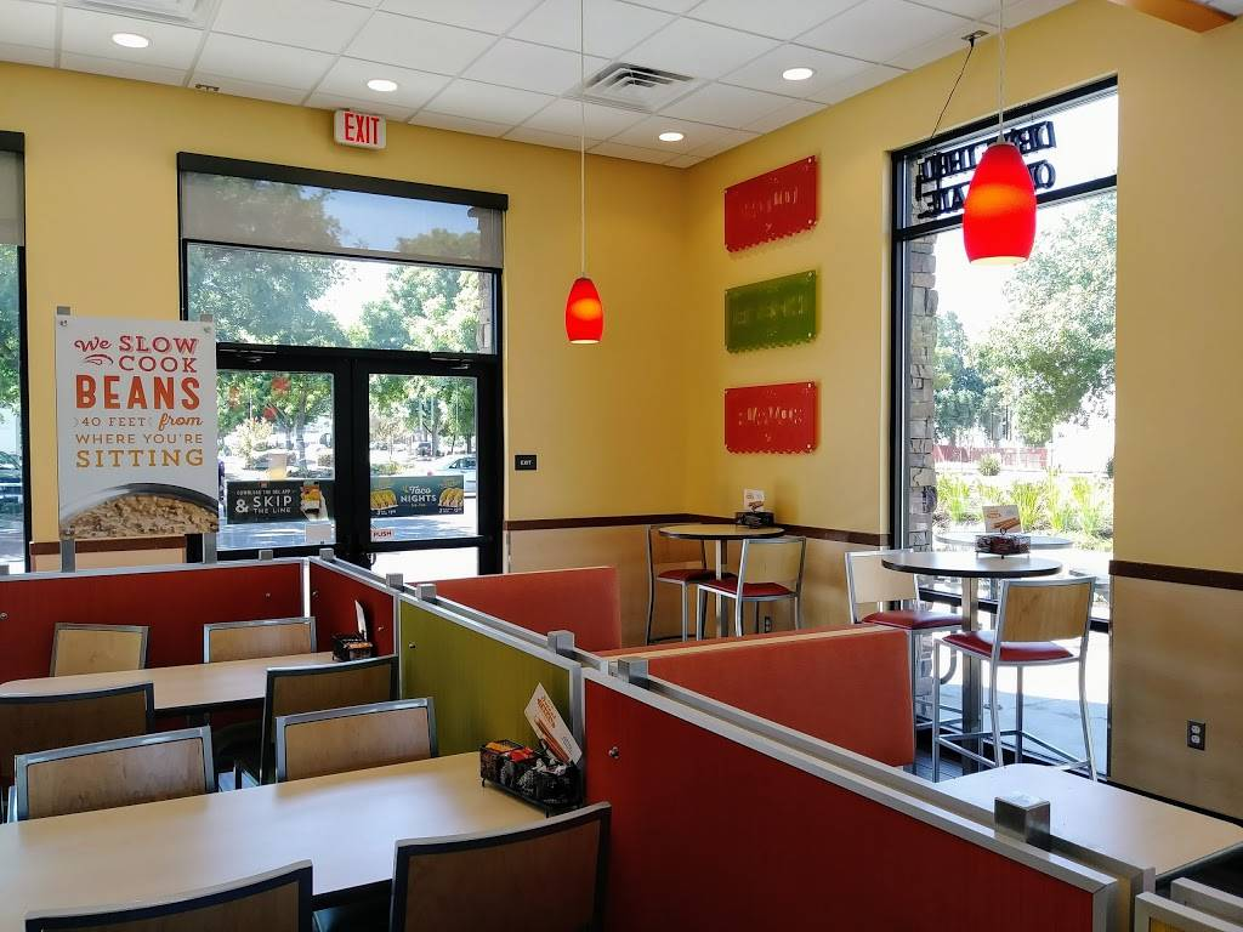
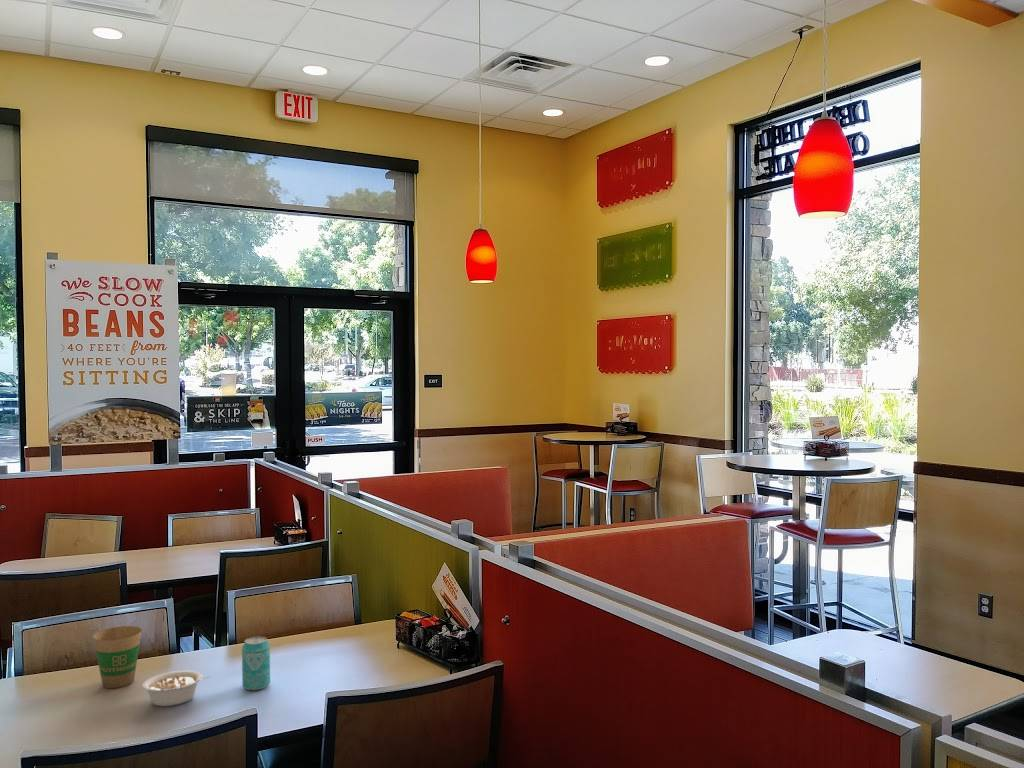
+ beverage can [241,636,271,691]
+ paper cup [92,625,143,689]
+ legume [141,670,211,707]
